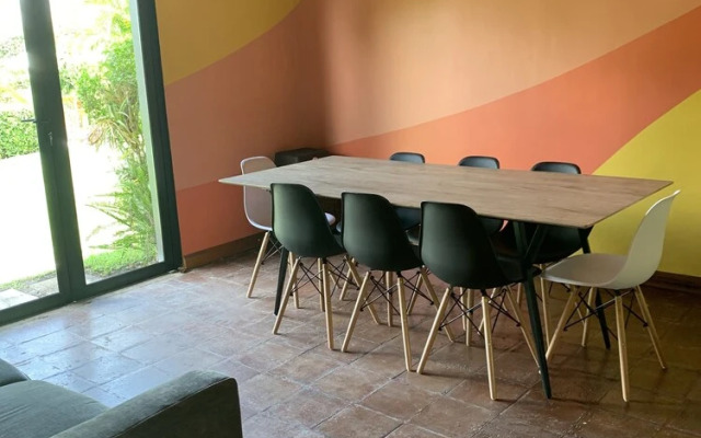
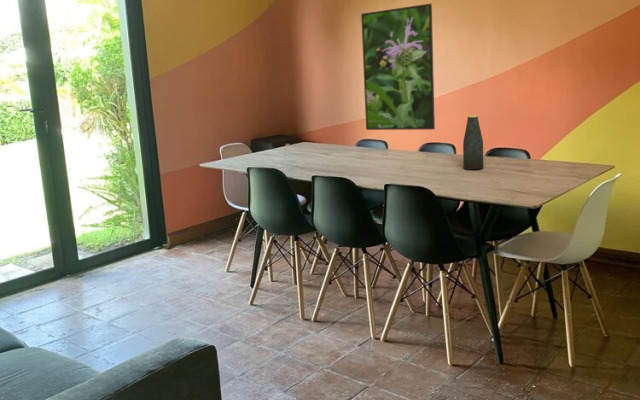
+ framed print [360,3,436,131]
+ bottle [462,114,484,171]
